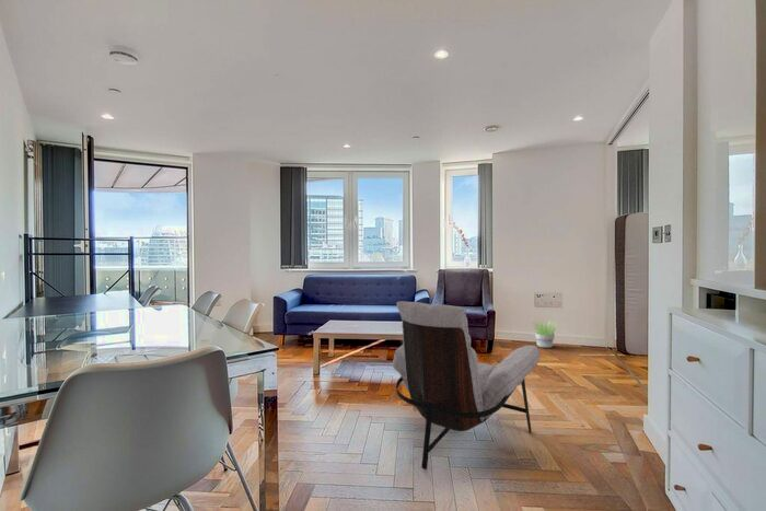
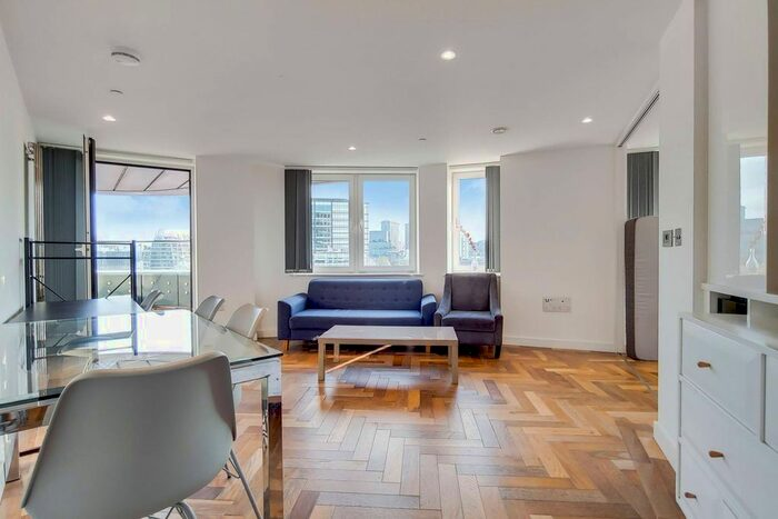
- lounge chair [392,300,541,471]
- potted plant [531,318,560,349]
